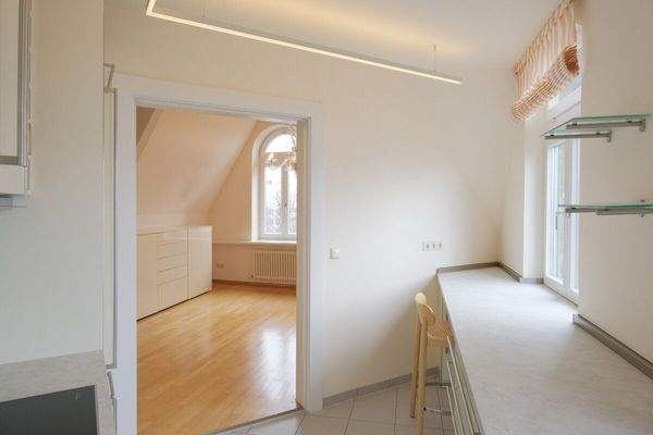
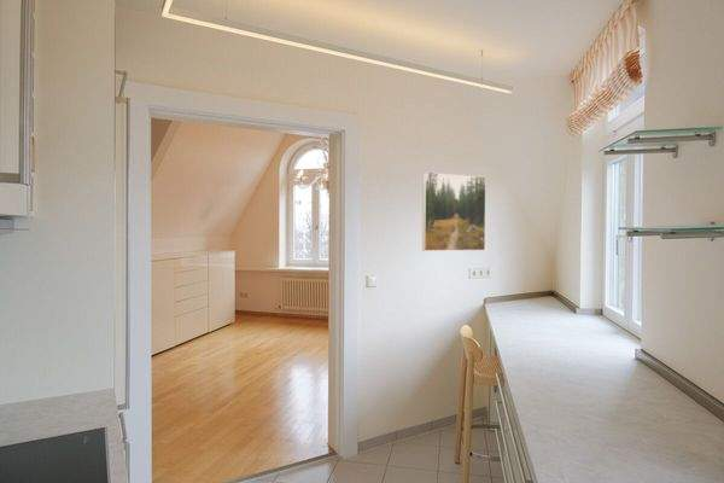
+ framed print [421,170,487,252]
